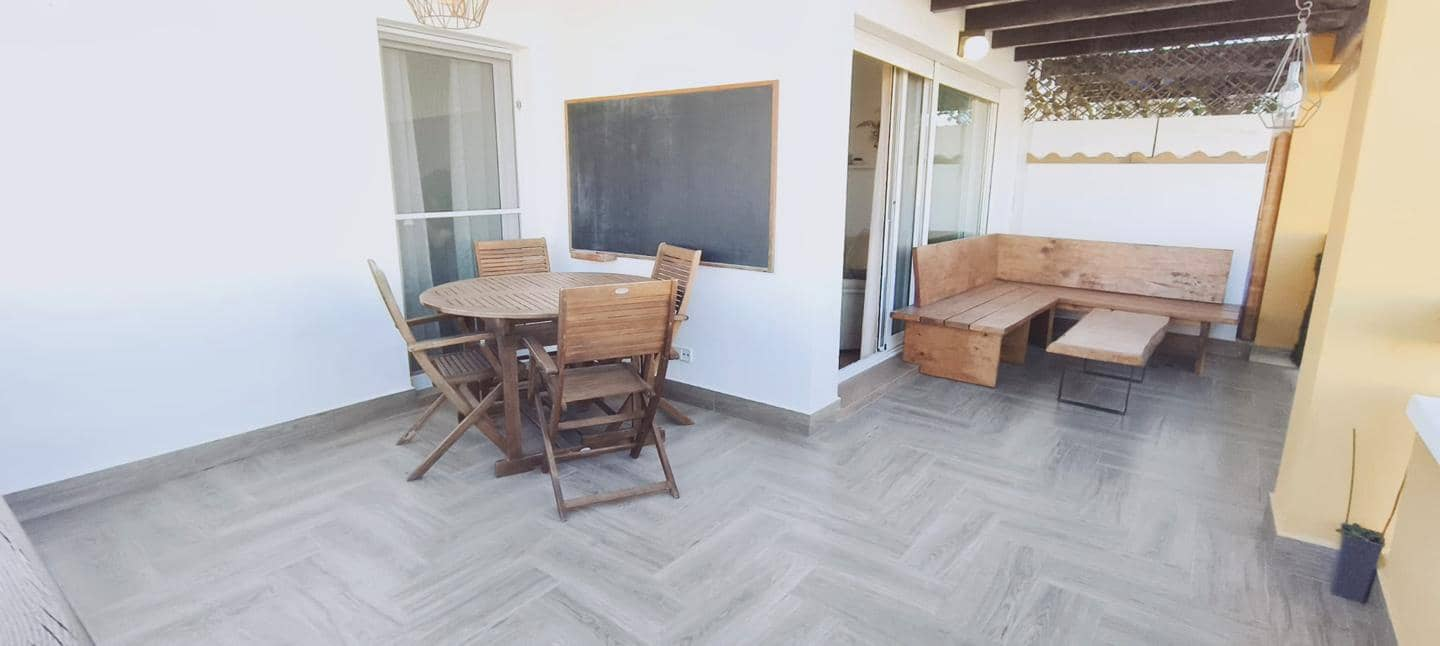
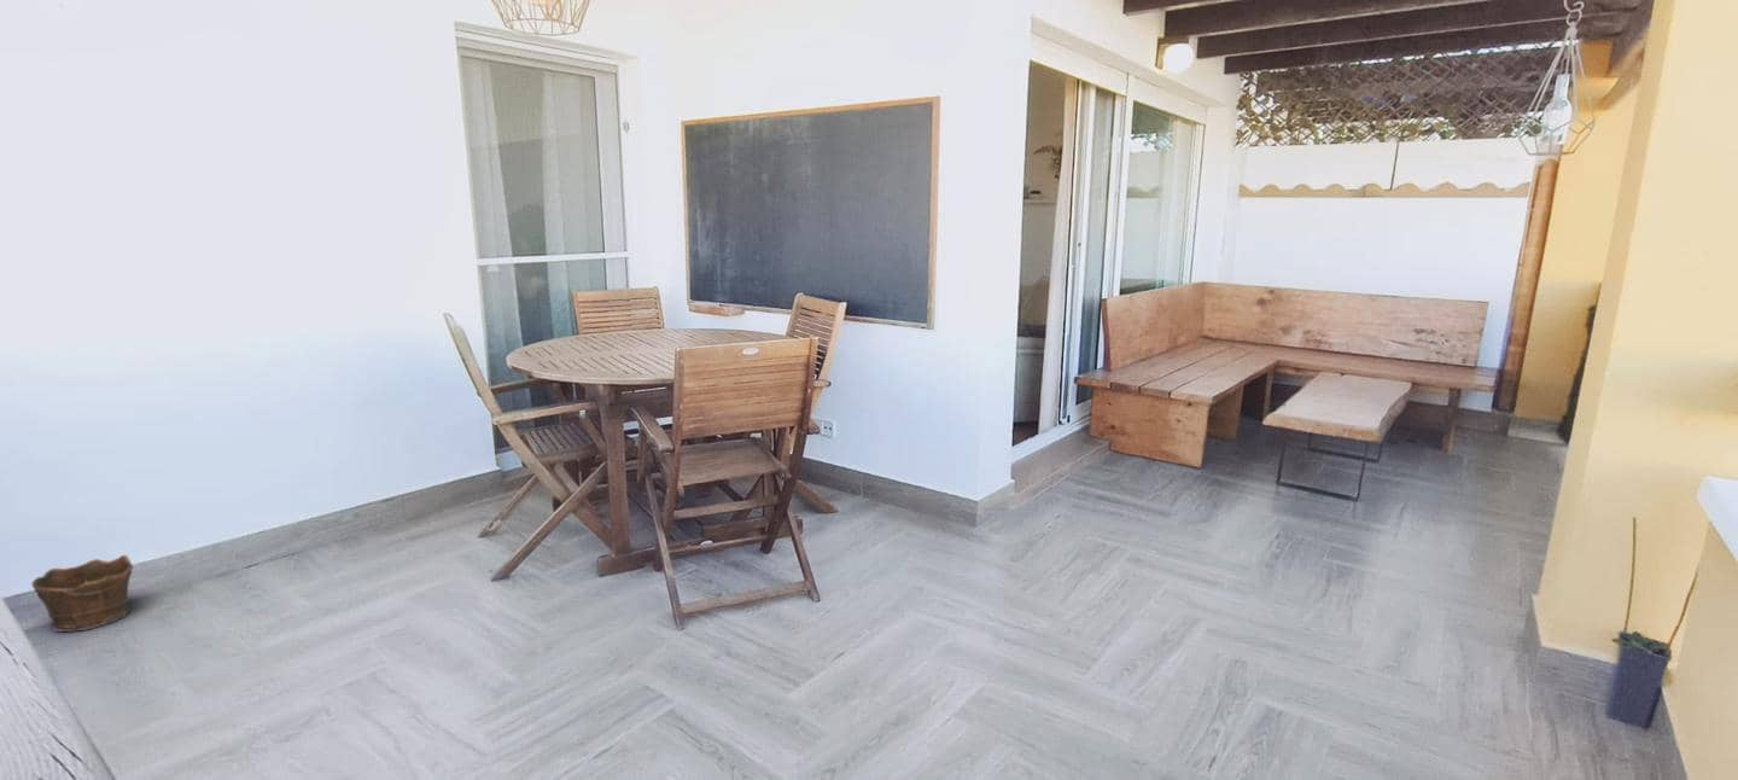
+ clay pot [30,554,134,633]
